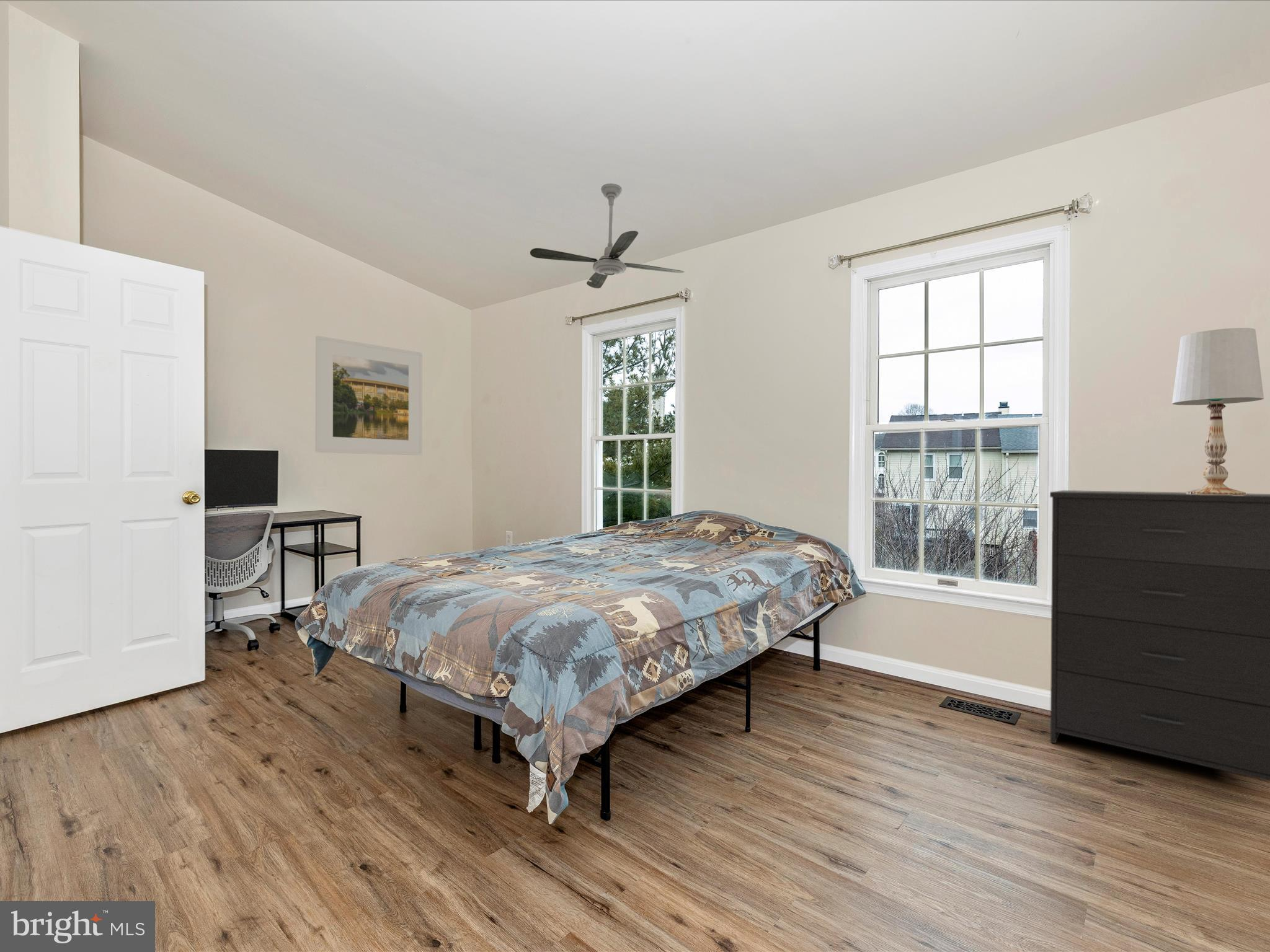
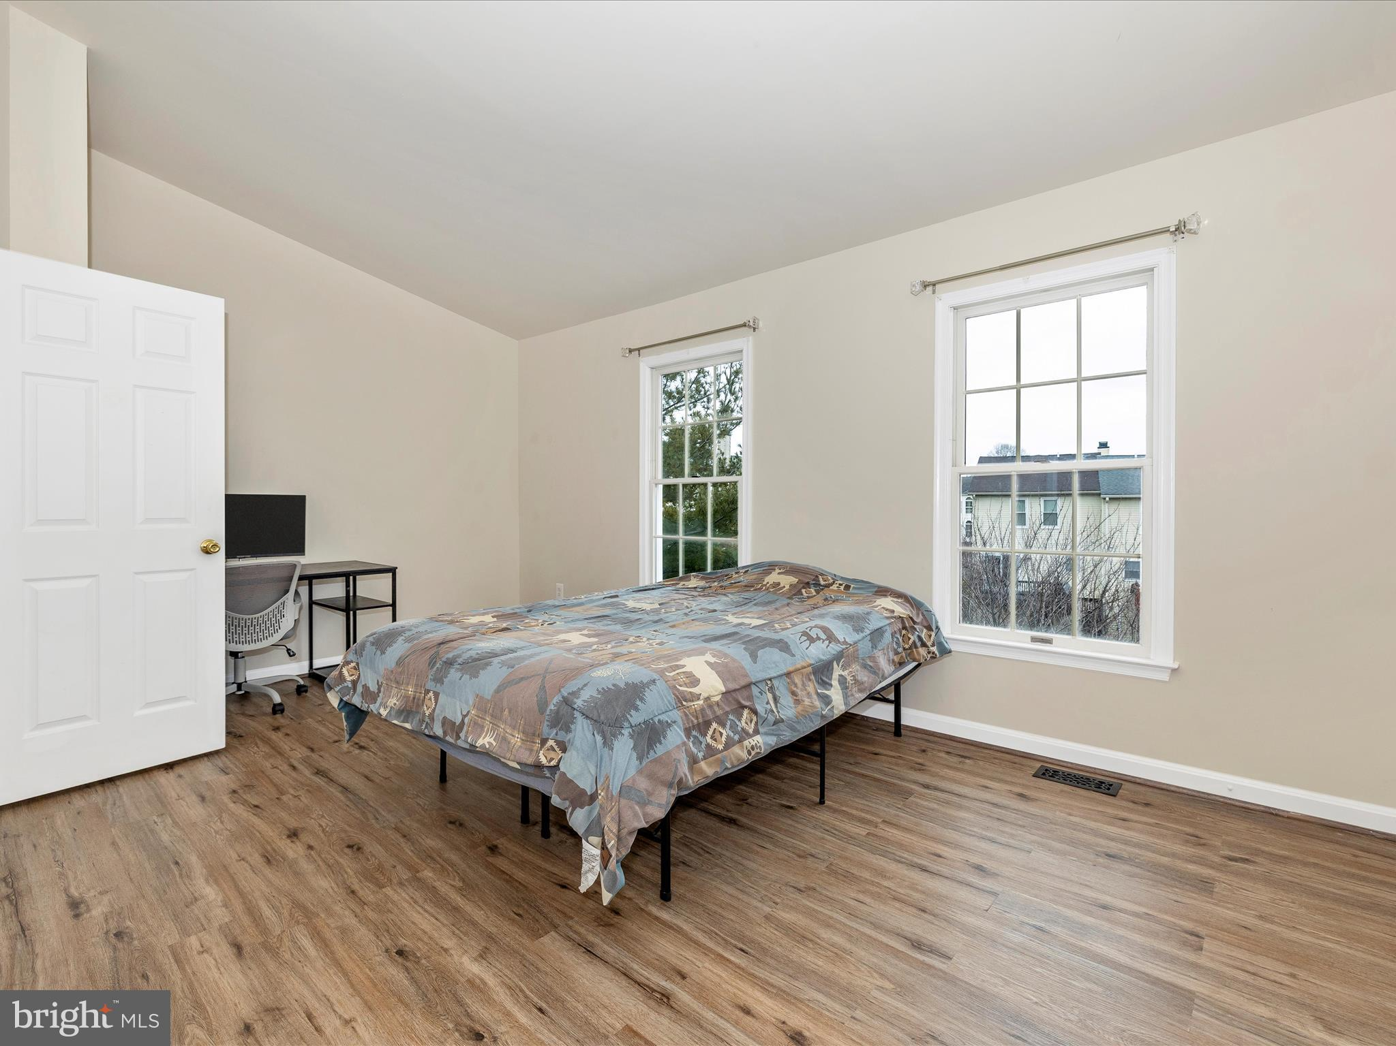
- ceiling fan [530,183,685,289]
- table lamp [1171,327,1264,495]
- dresser [1049,490,1270,782]
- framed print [315,335,423,456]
